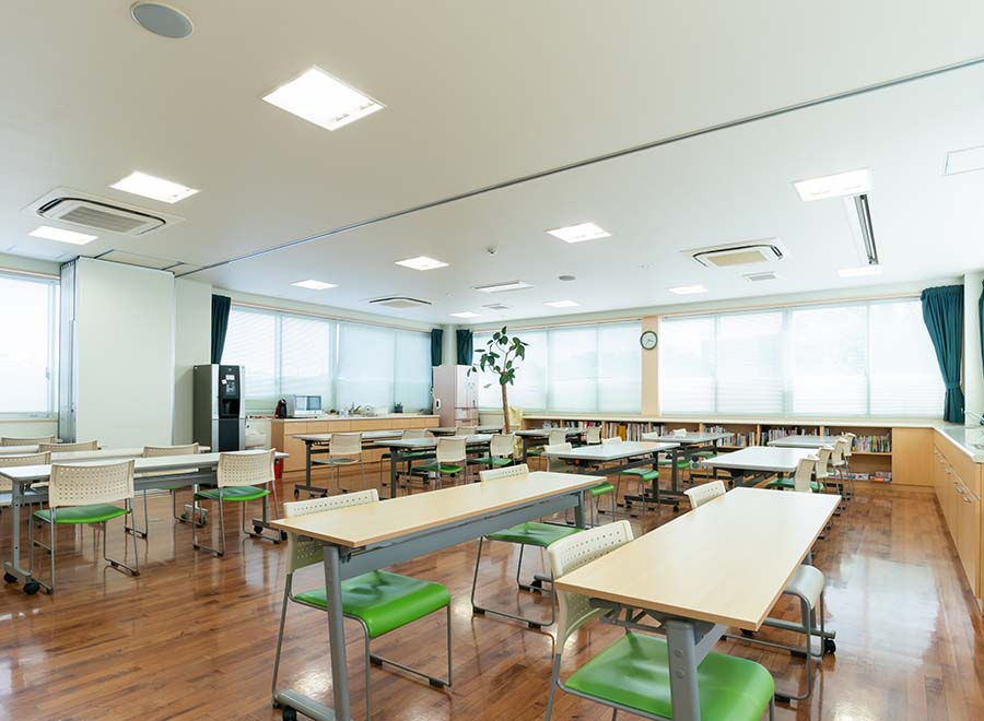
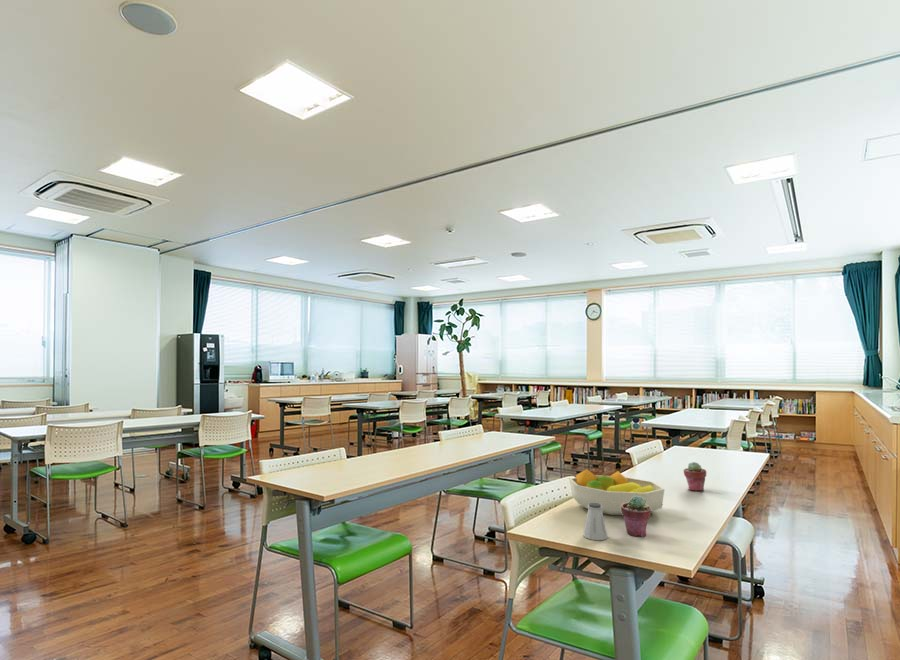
+ saltshaker [583,503,608,541]
+ potted succulent [621,496,652,537]
+ potted succulent [683,461,708,492]
+ fruit bowl [568,468,666,517]
